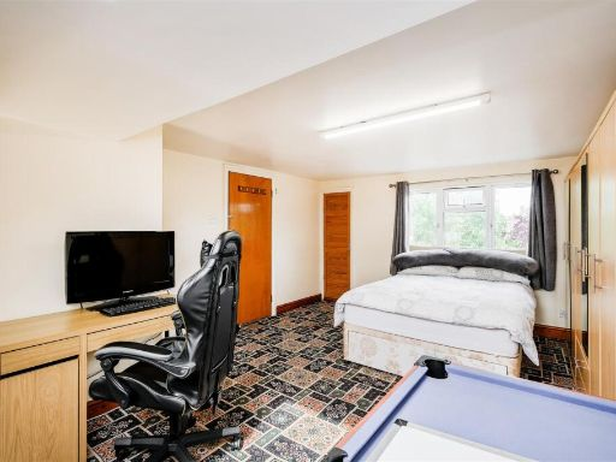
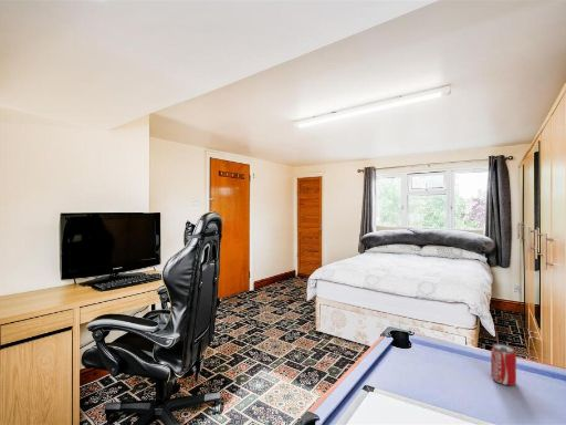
+ beverage can [490,342,517,386]
